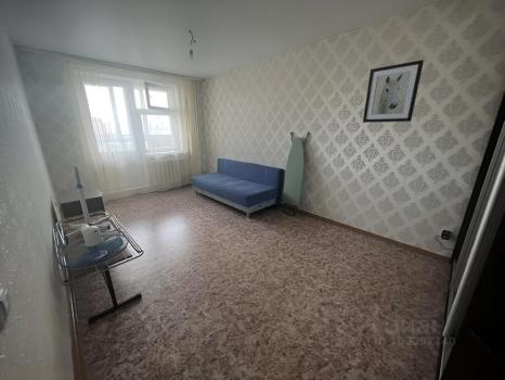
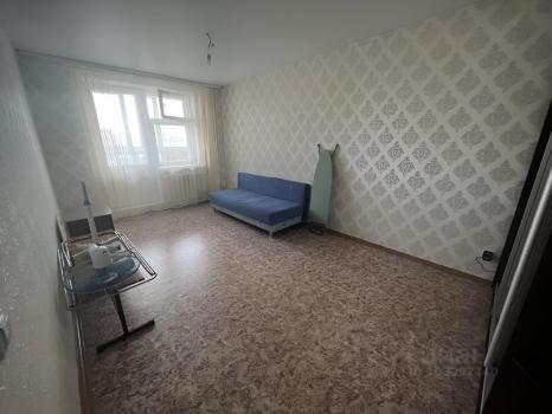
- wall art [362,59,425,124]
